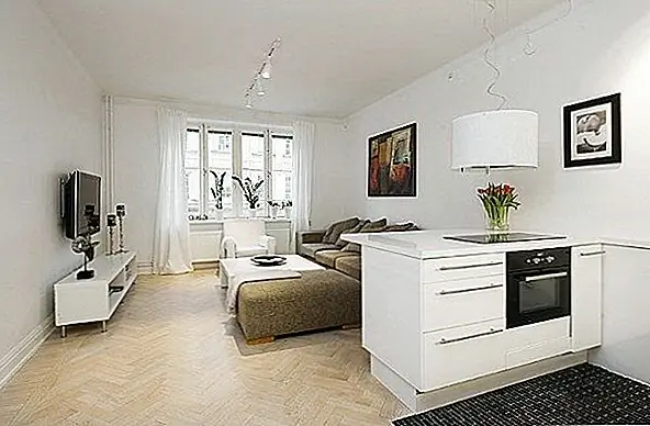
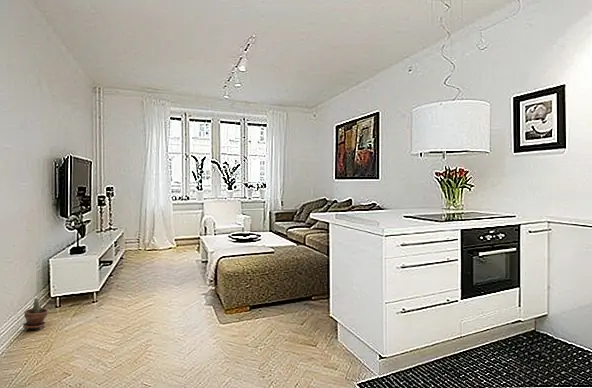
+ potted plant [22,297,49,330]
